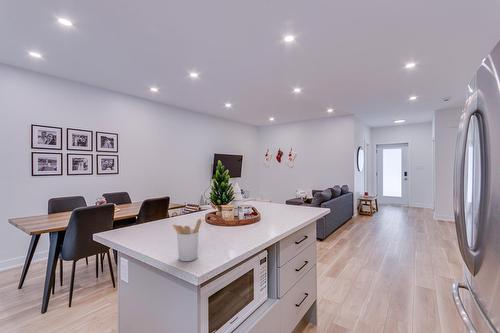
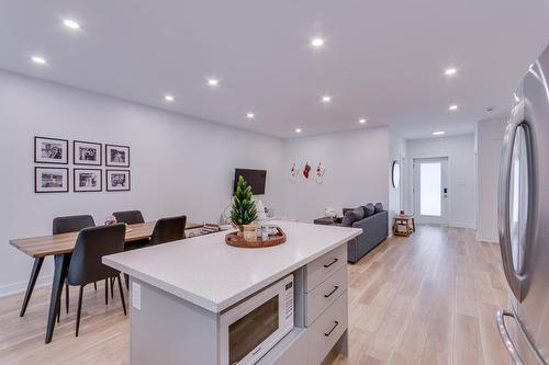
- utensil holder [172,218,202,262]
